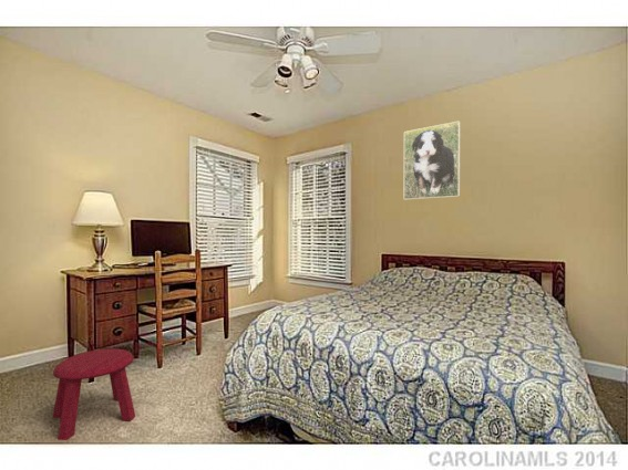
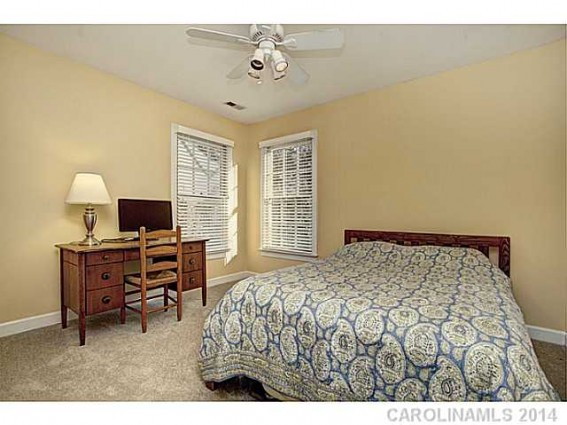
- stool [52,347,136,441]
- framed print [403,121,461,200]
